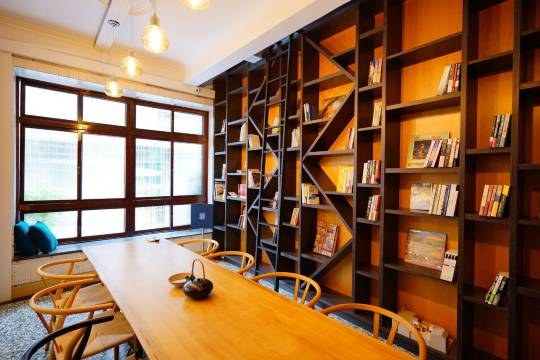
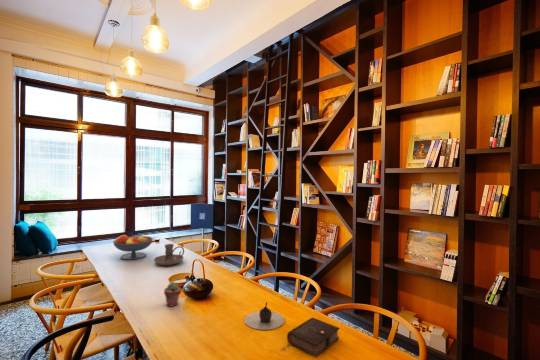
+ potted succulent [163,281,182,307]
+ fruit bowl [112,234,154,261]
+ book [279,316,340,358]
+ teapot [243,301,285,331]
+ candle holder [153,243,185,266]
